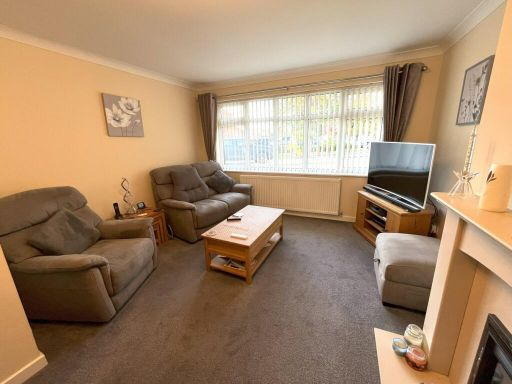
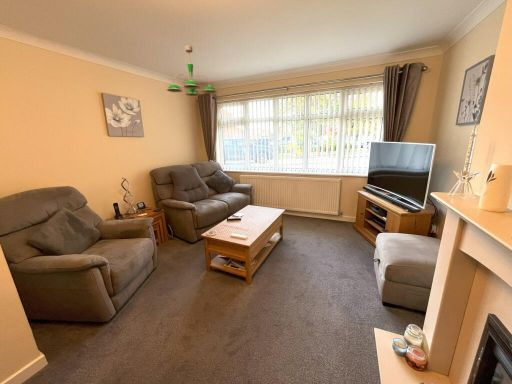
+ ceiling light fixture [166,44,218,97]
